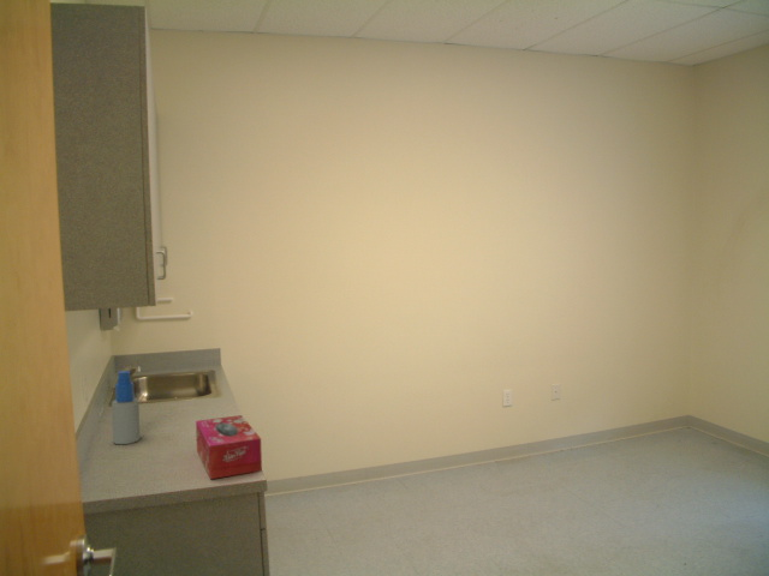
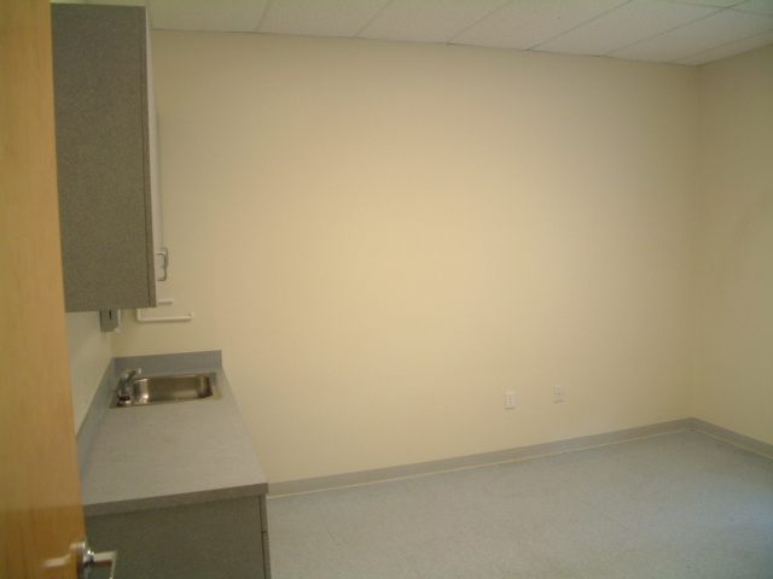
- tissue box [195,414,263,480]
- spray bottle [111,370,142,445]
